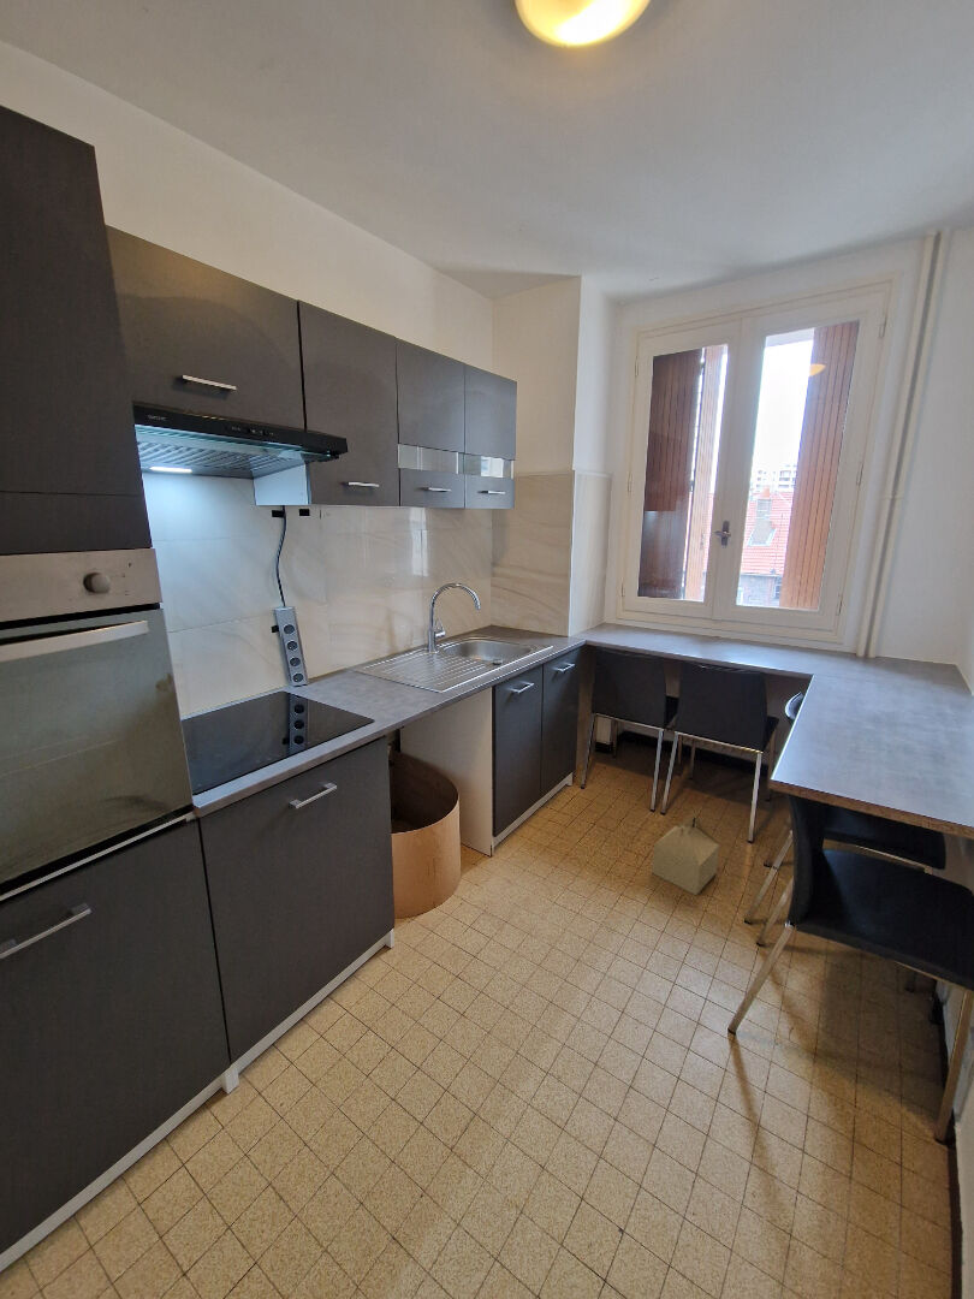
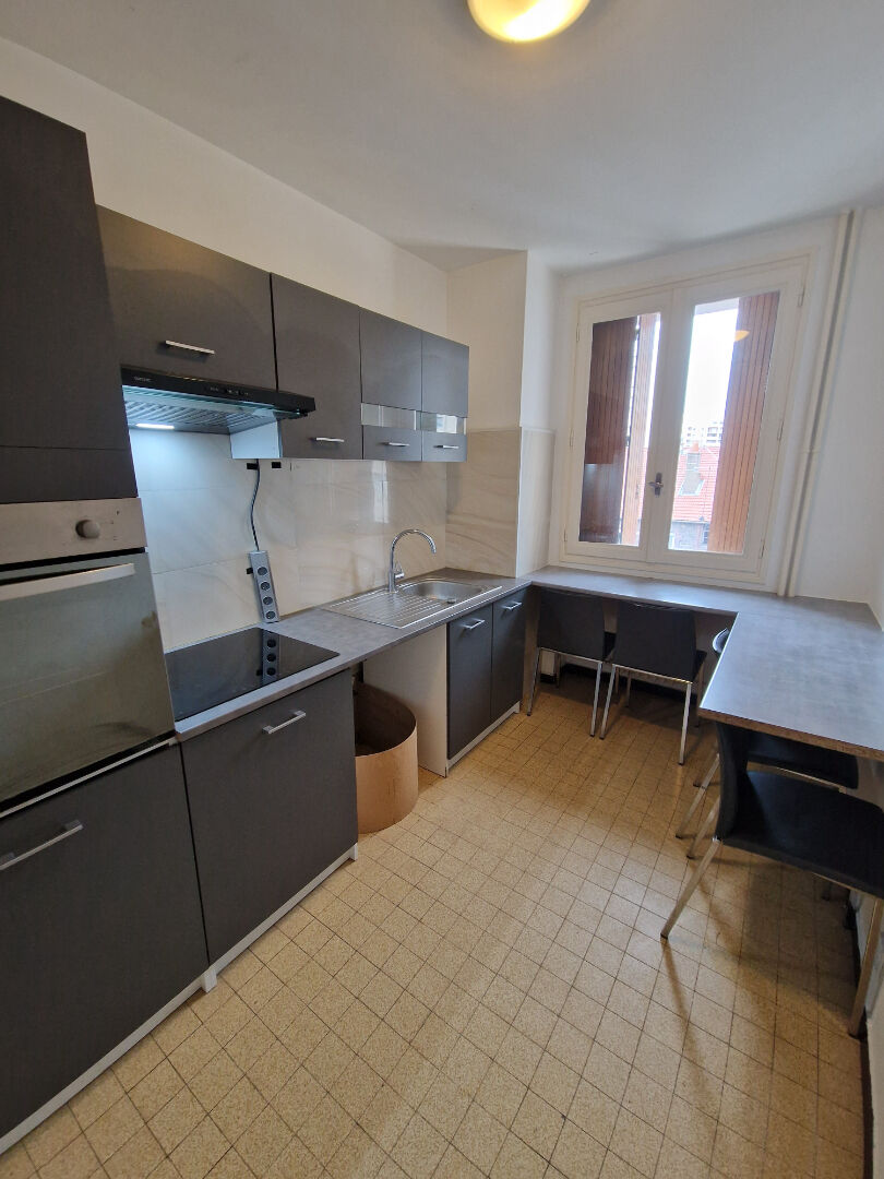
- cardboard box [651,813,720,896]
